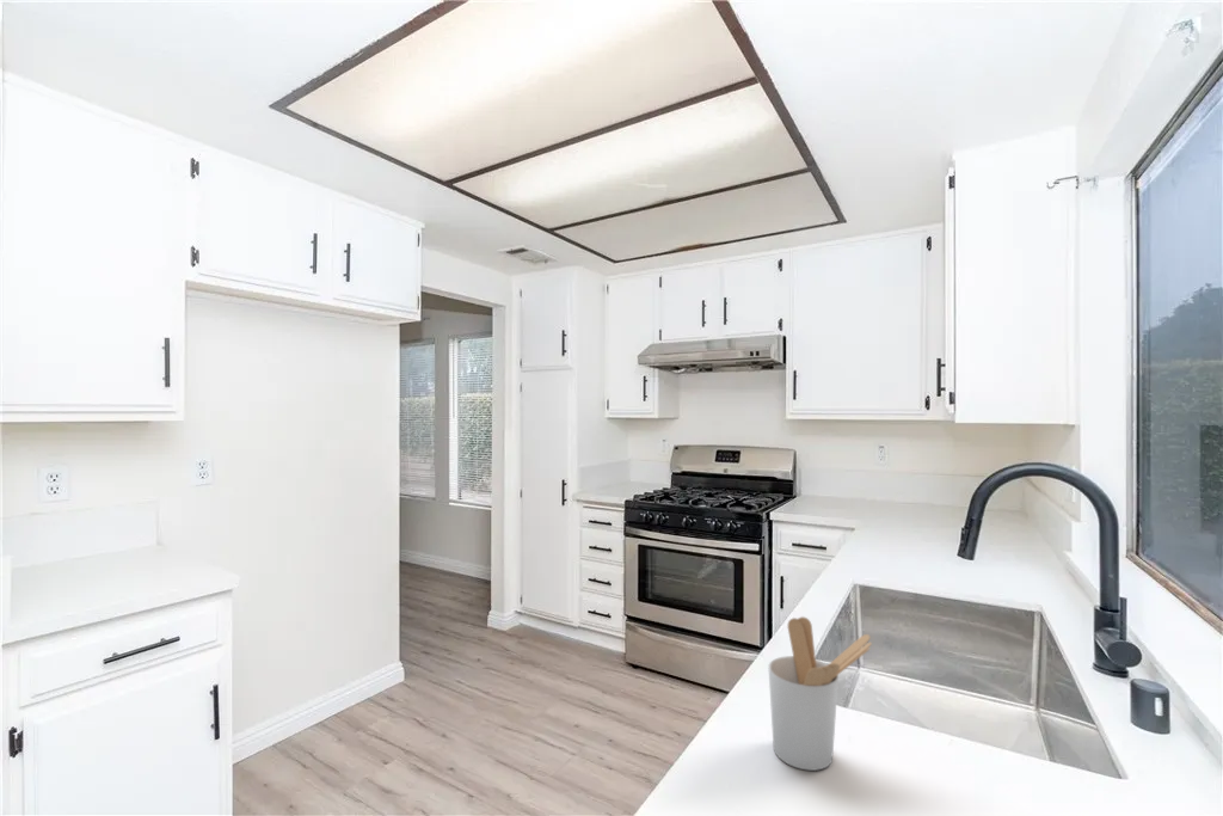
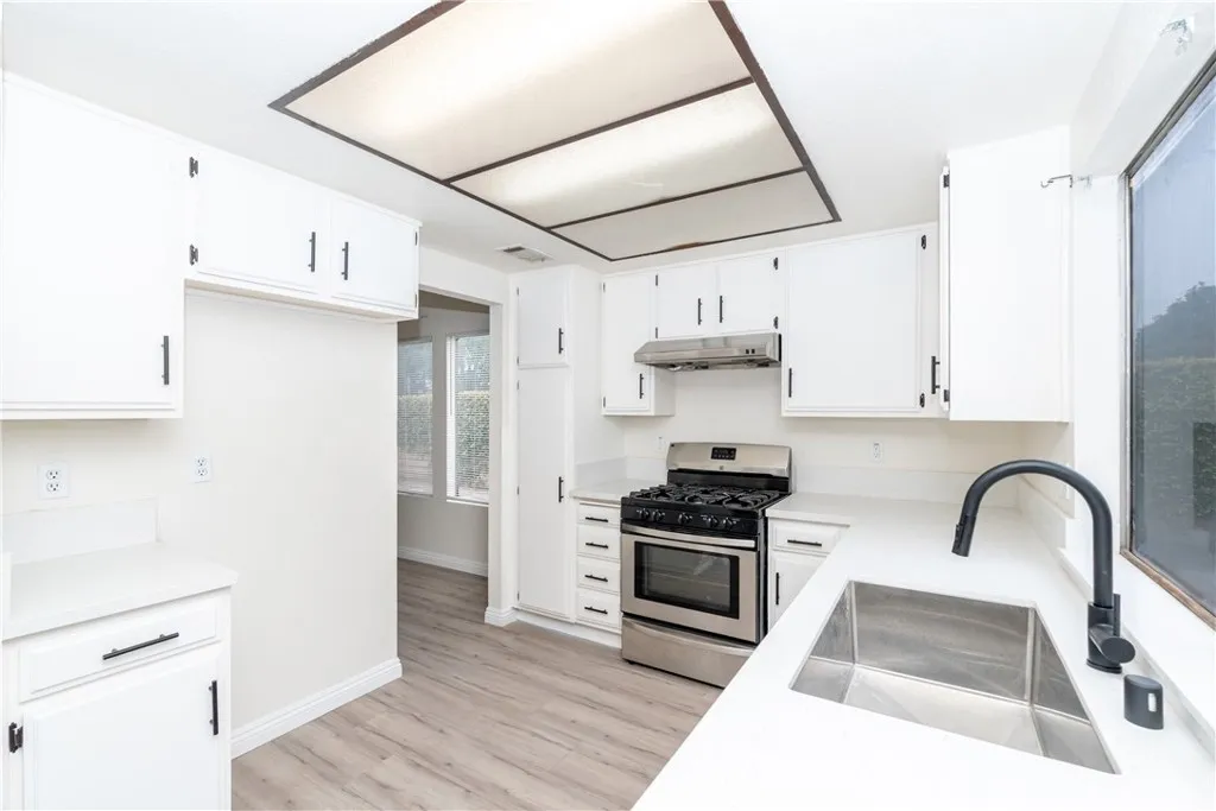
- utensil holder [767,615,873,772]
